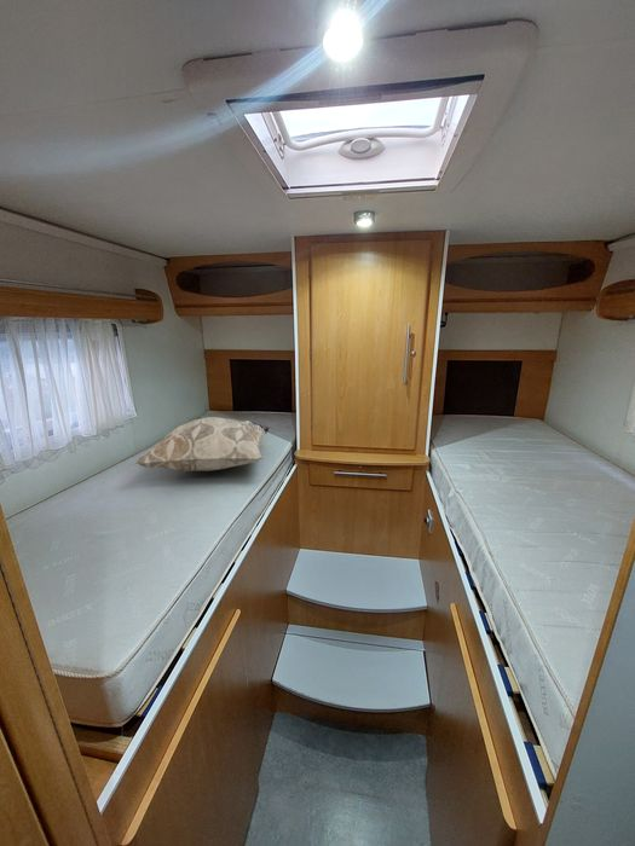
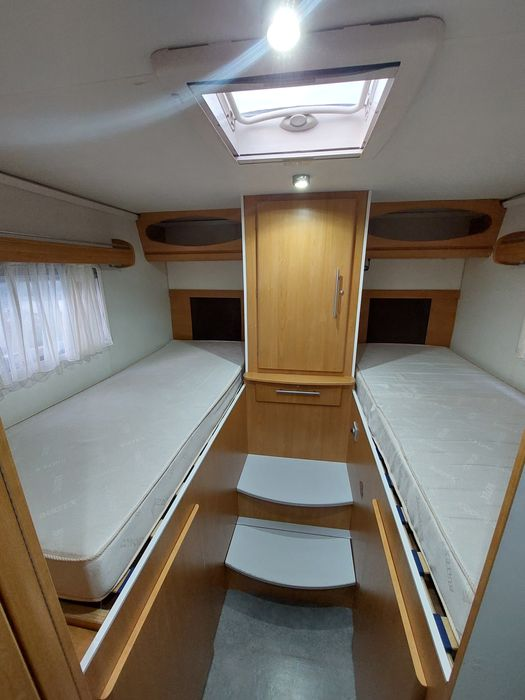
- decorative pillow [134,416,270,473]
